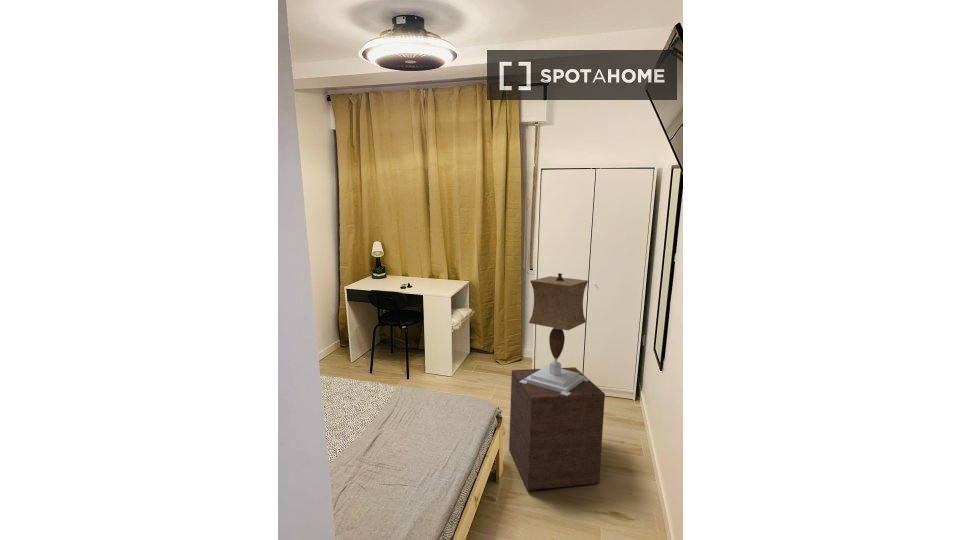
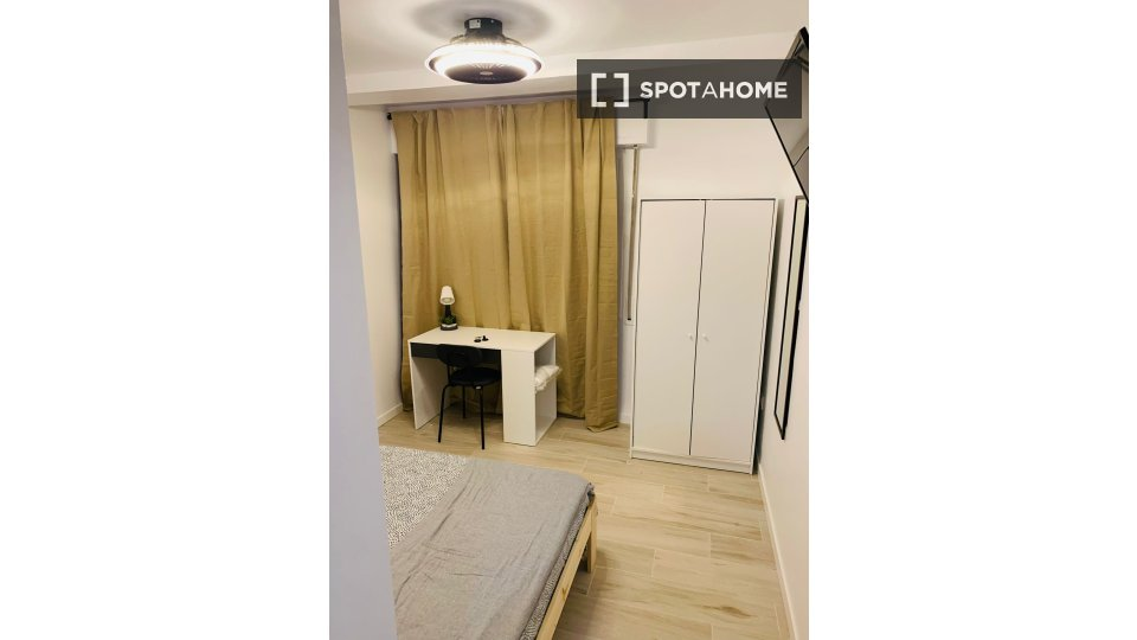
- nightstand [508,366,606,491]
- table lamp [520,272,591,396]
